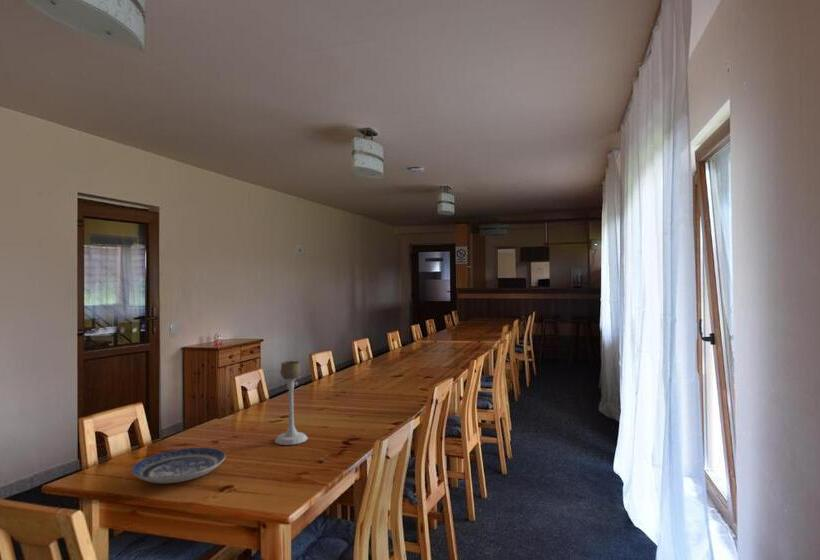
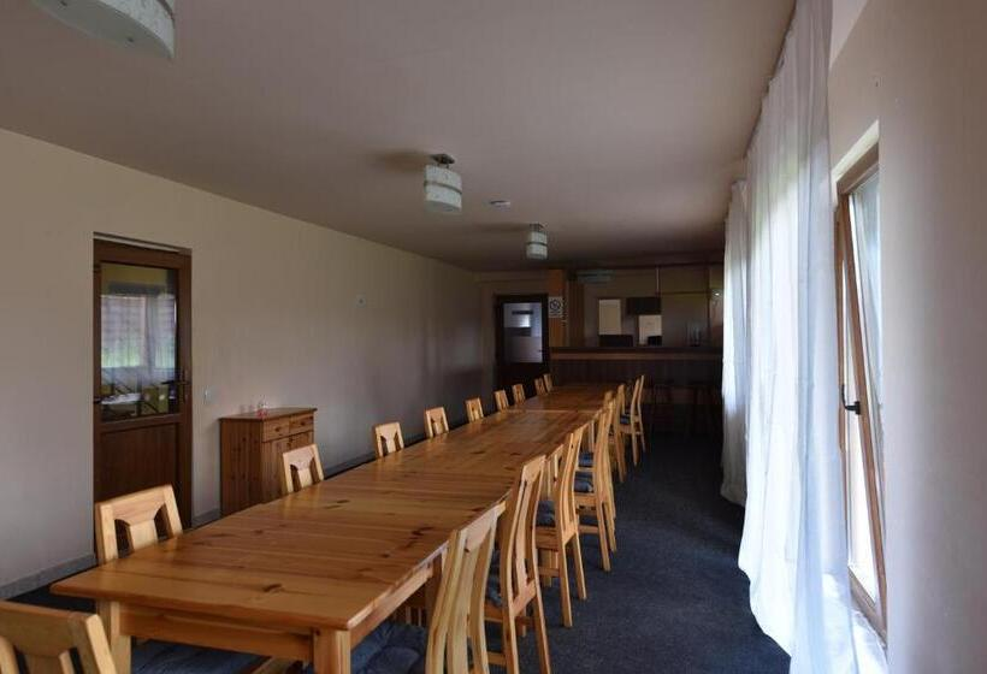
- candle holder [274,360,309,446]
- plate [131,447,226,484]
